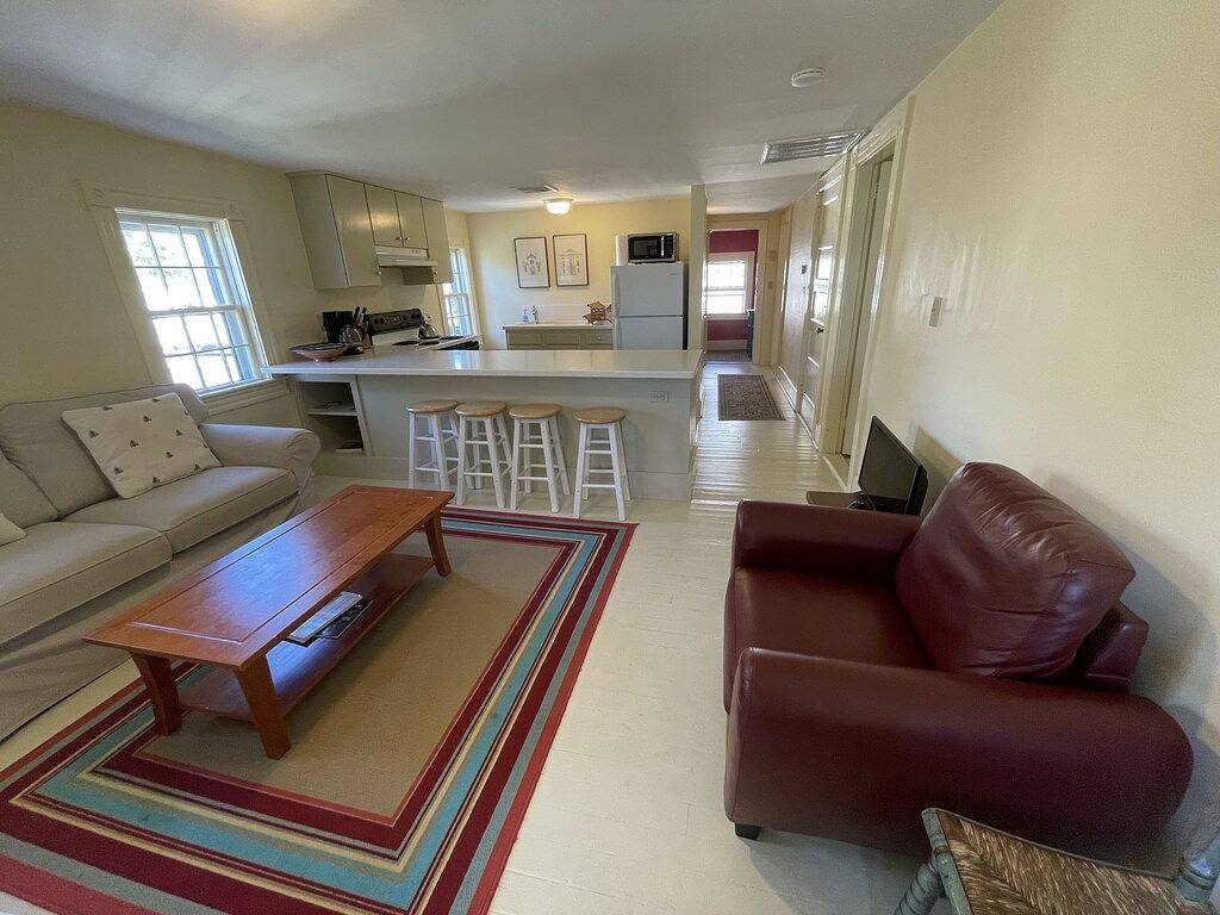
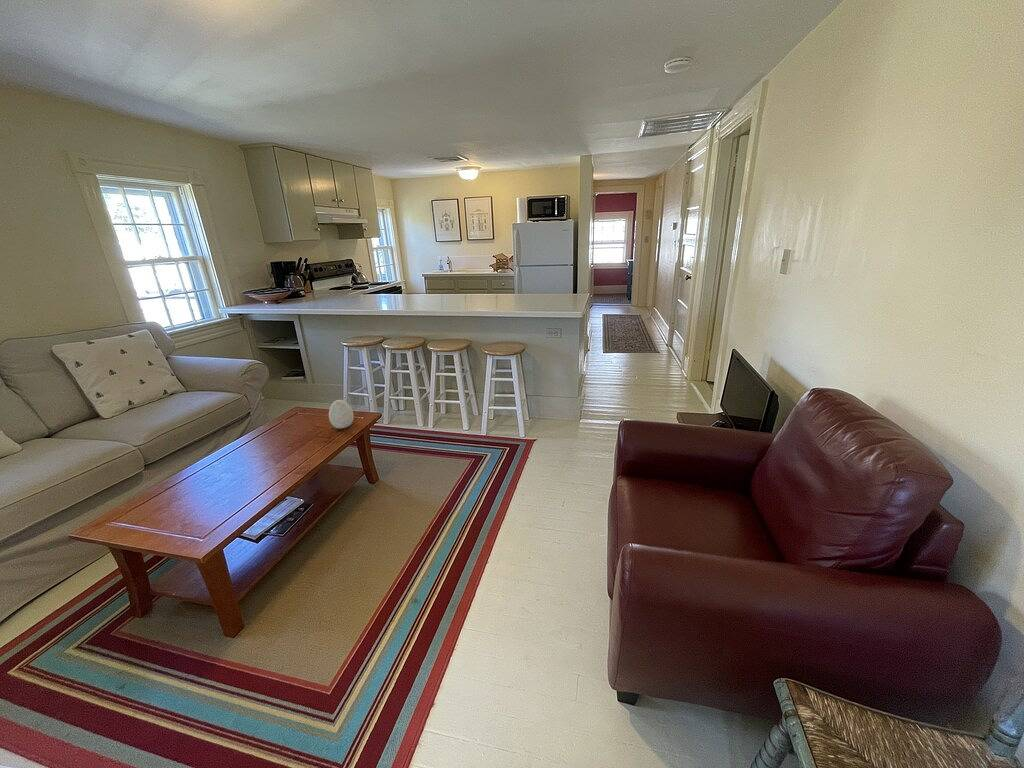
+ decorative egg [328,399,354,429]
